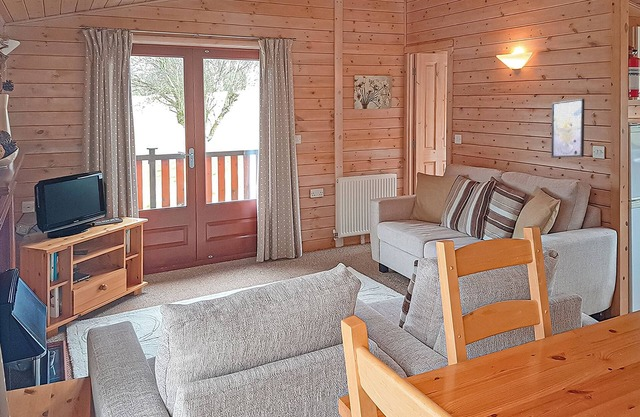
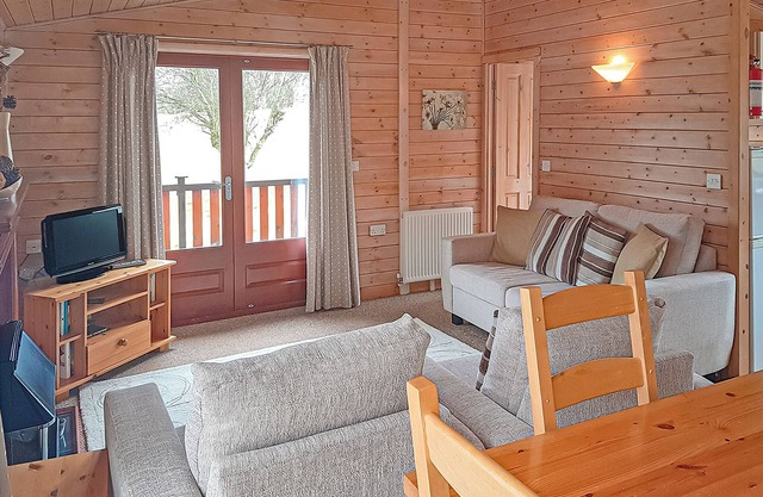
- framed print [550,98,586,159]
